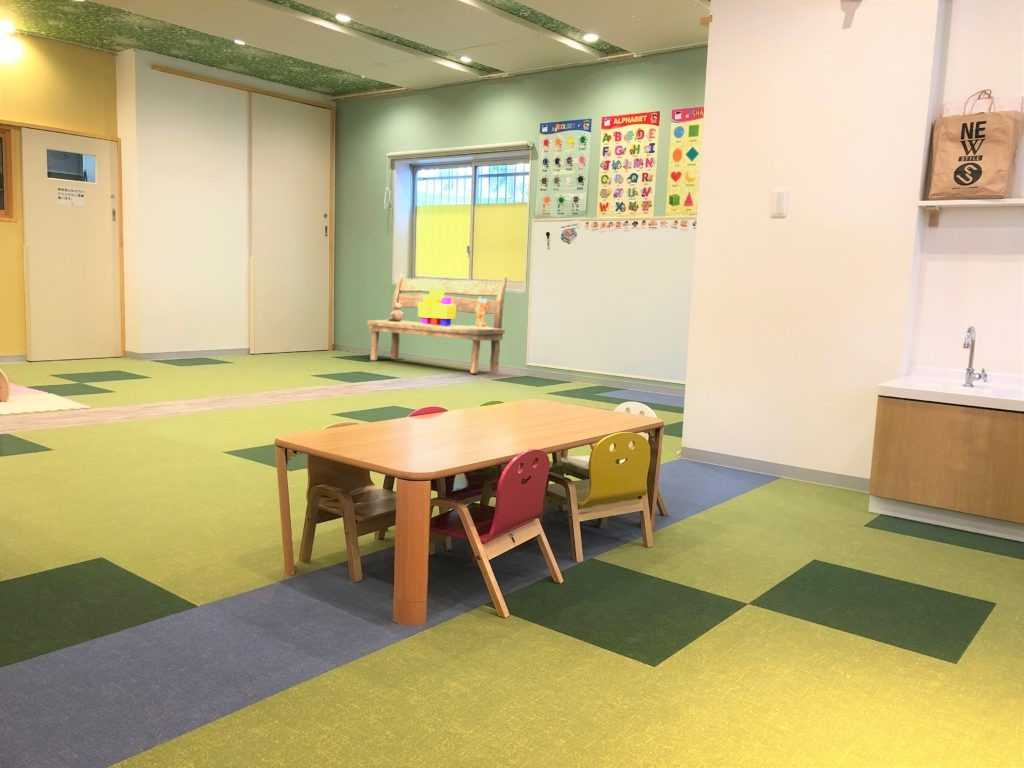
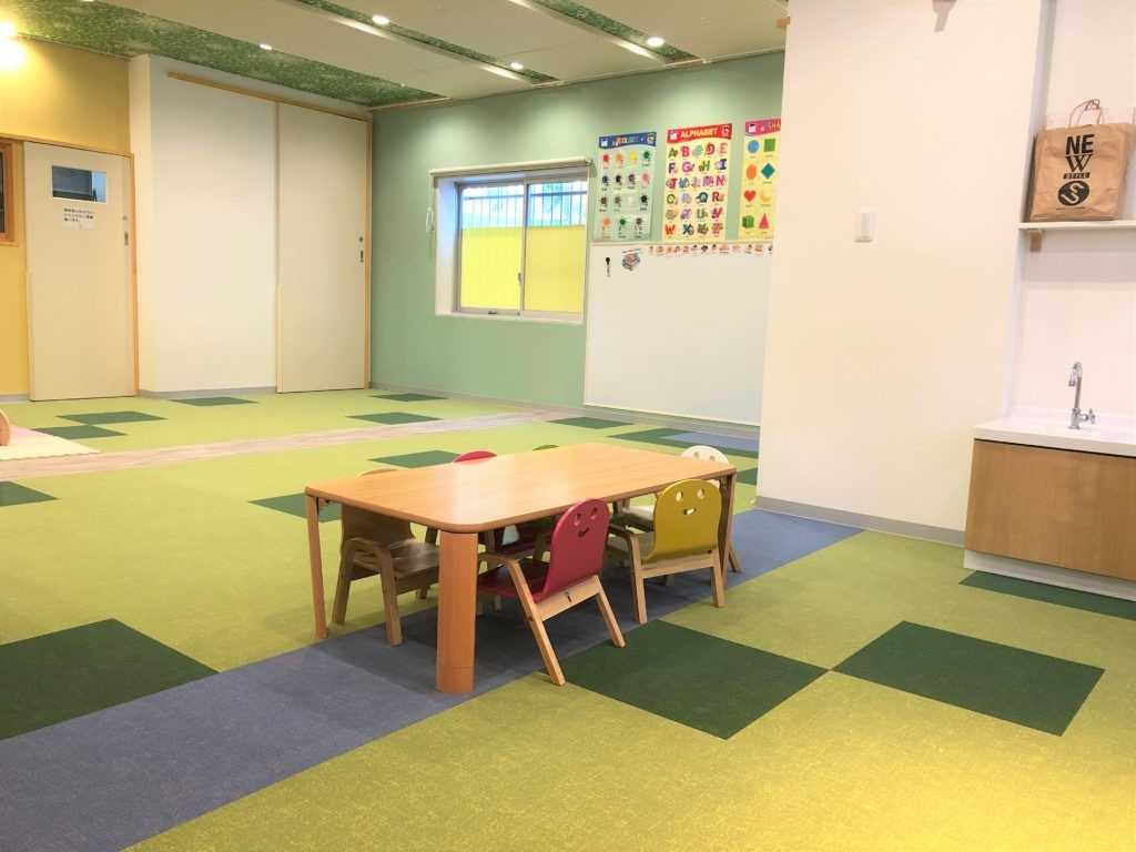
- bench [366,272,508,375]
- block tower [417,289,457,326]
- toy house [468,296,492,329]
- stuffed bear [387,301,405,321]
